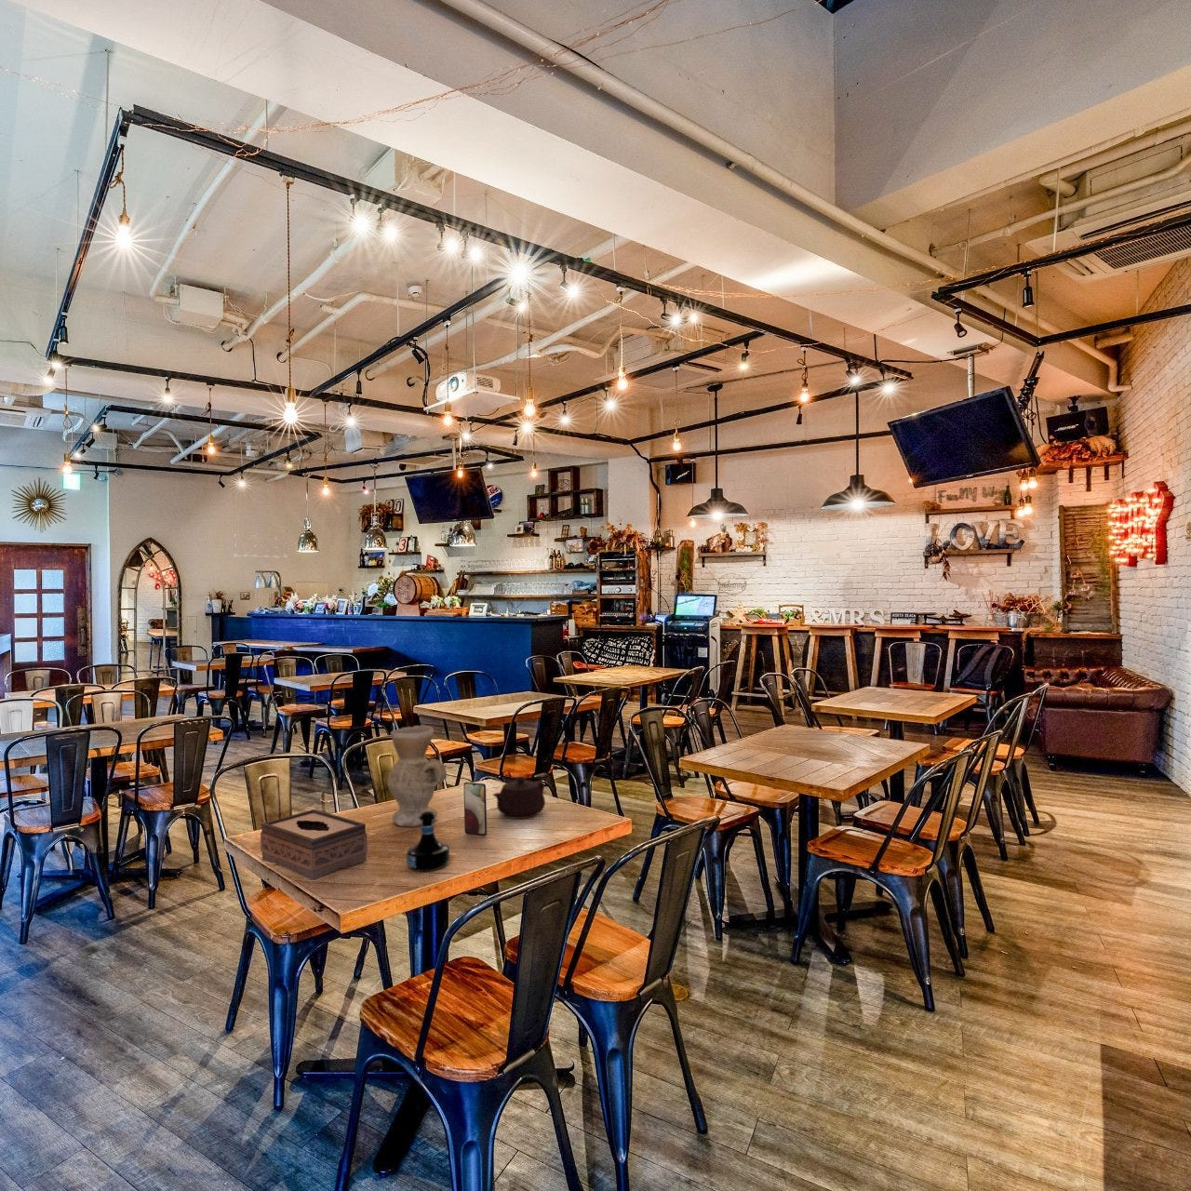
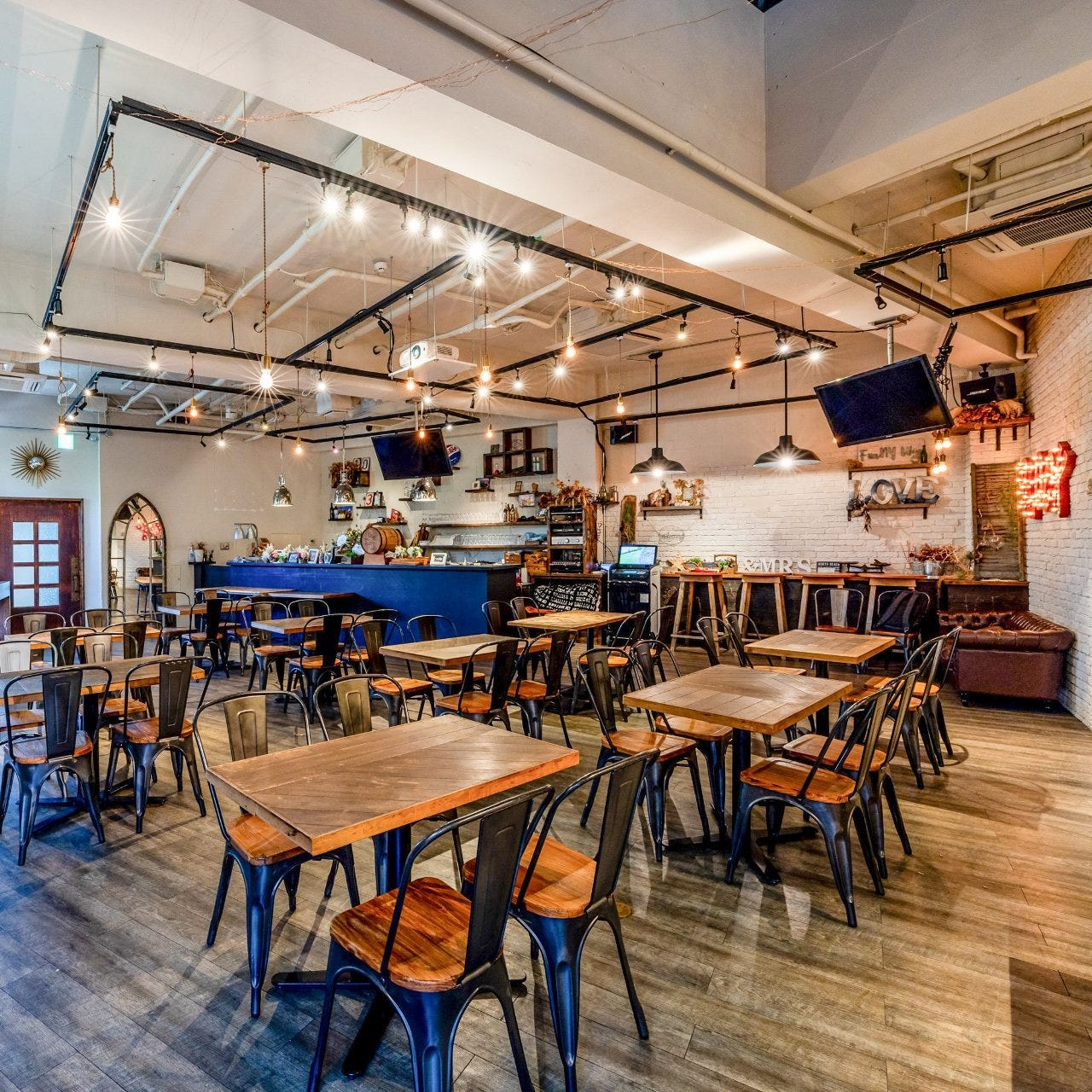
- vase [386,725,447,828]
- smartphone [462,782,488,838]
- tissue box [260,808,369,881]
- tequila bottle [406,811,450,873]
- teapot [492,777,546,820]
